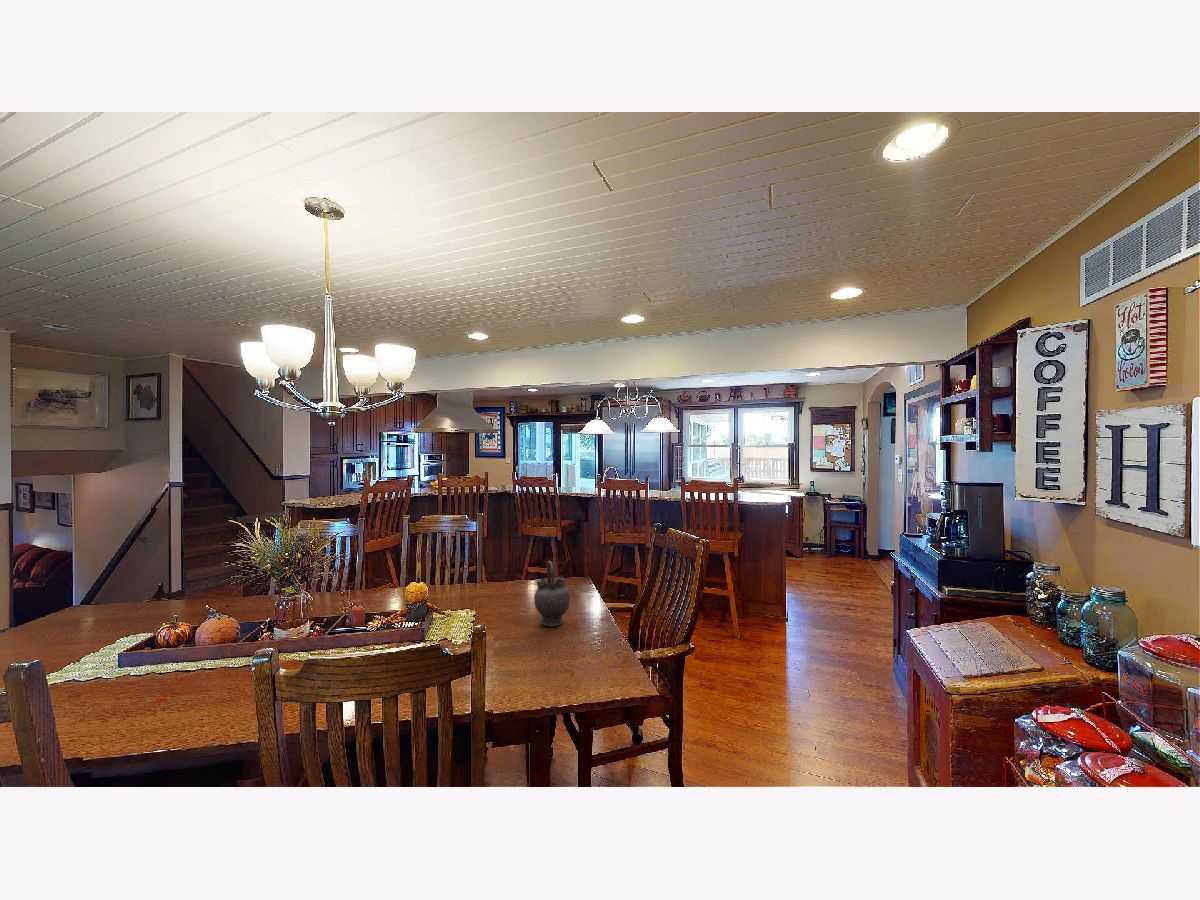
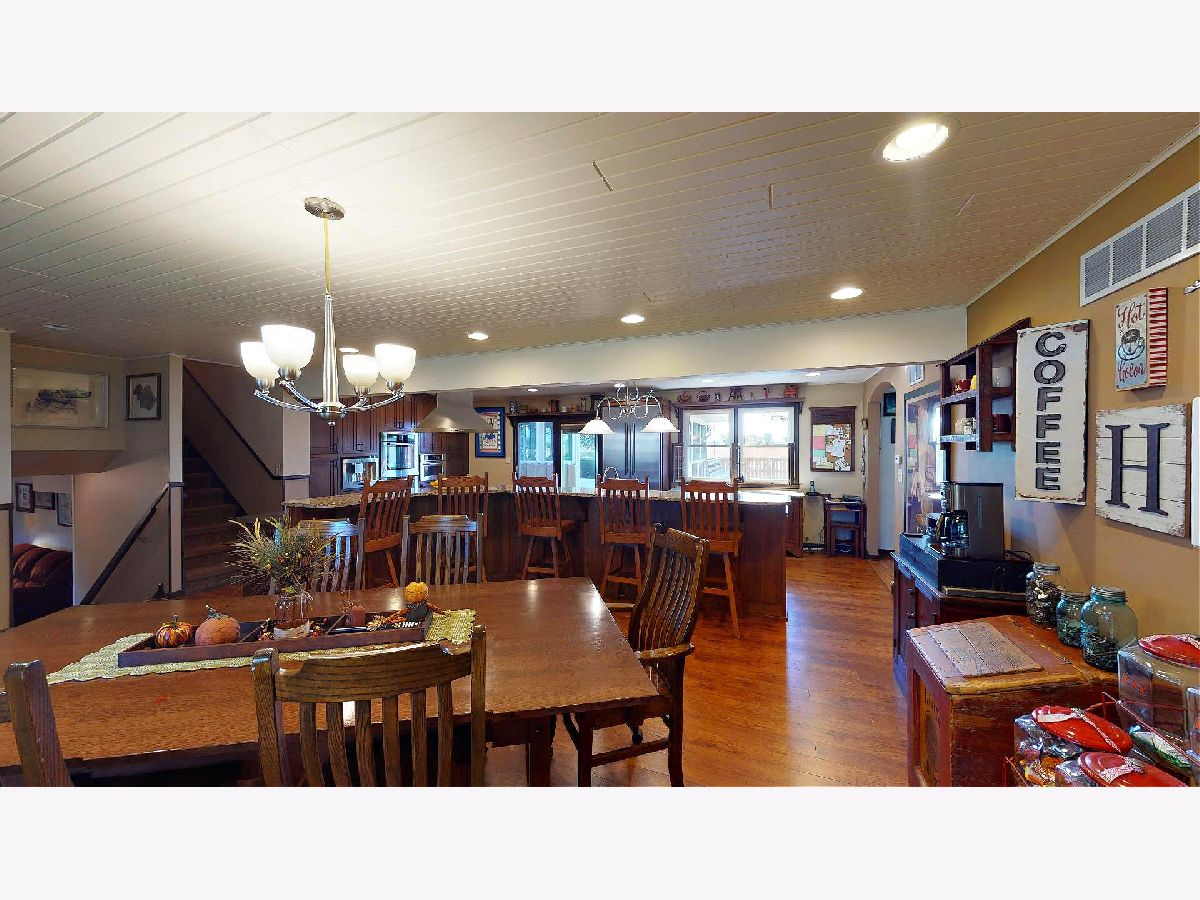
- teapot [533,560,571,627]
